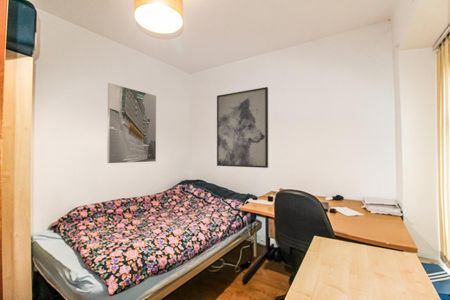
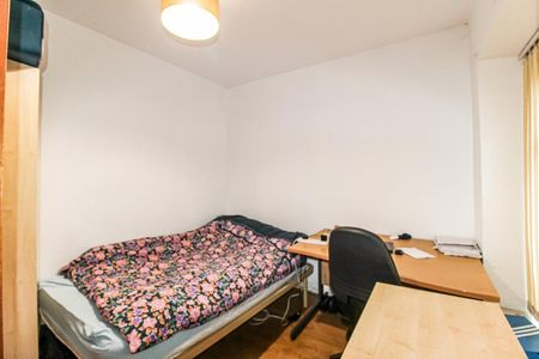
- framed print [106,82,157,164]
- wall art [216,86,269,169]
